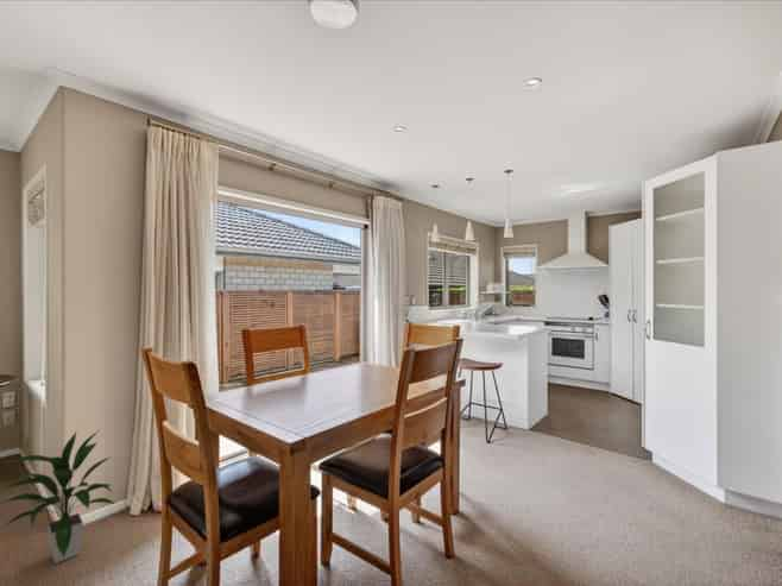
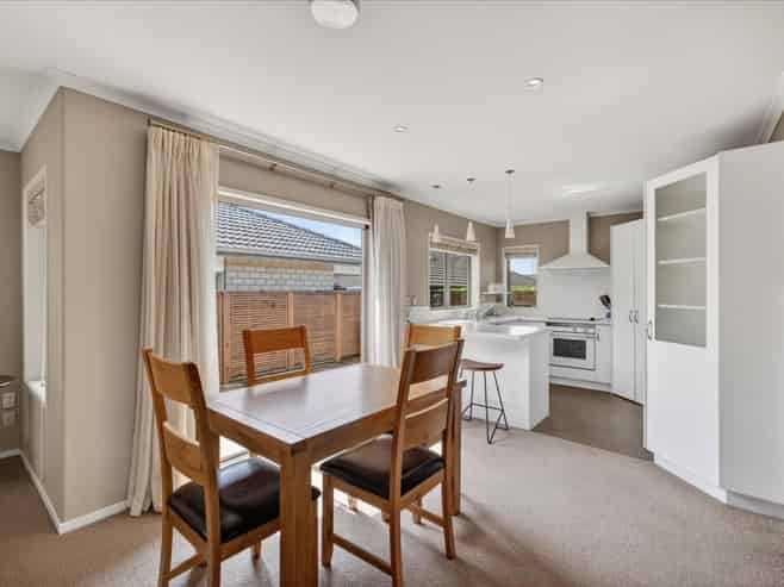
- indoor plant [0,428,118,565]
